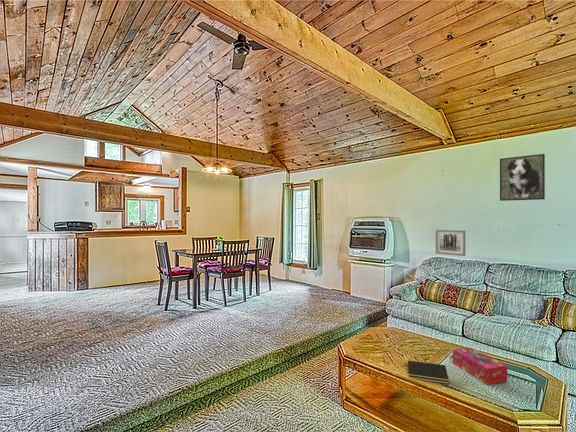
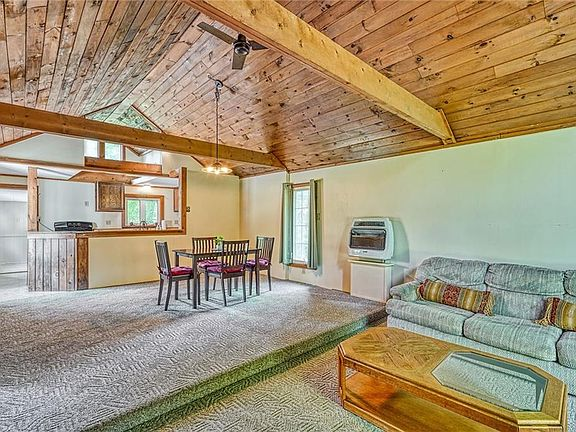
- notepad [407,360,450,385]
- tissue box [452,347,508,386]
- wall art [434,229,466,257]
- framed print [499,153,546,202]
